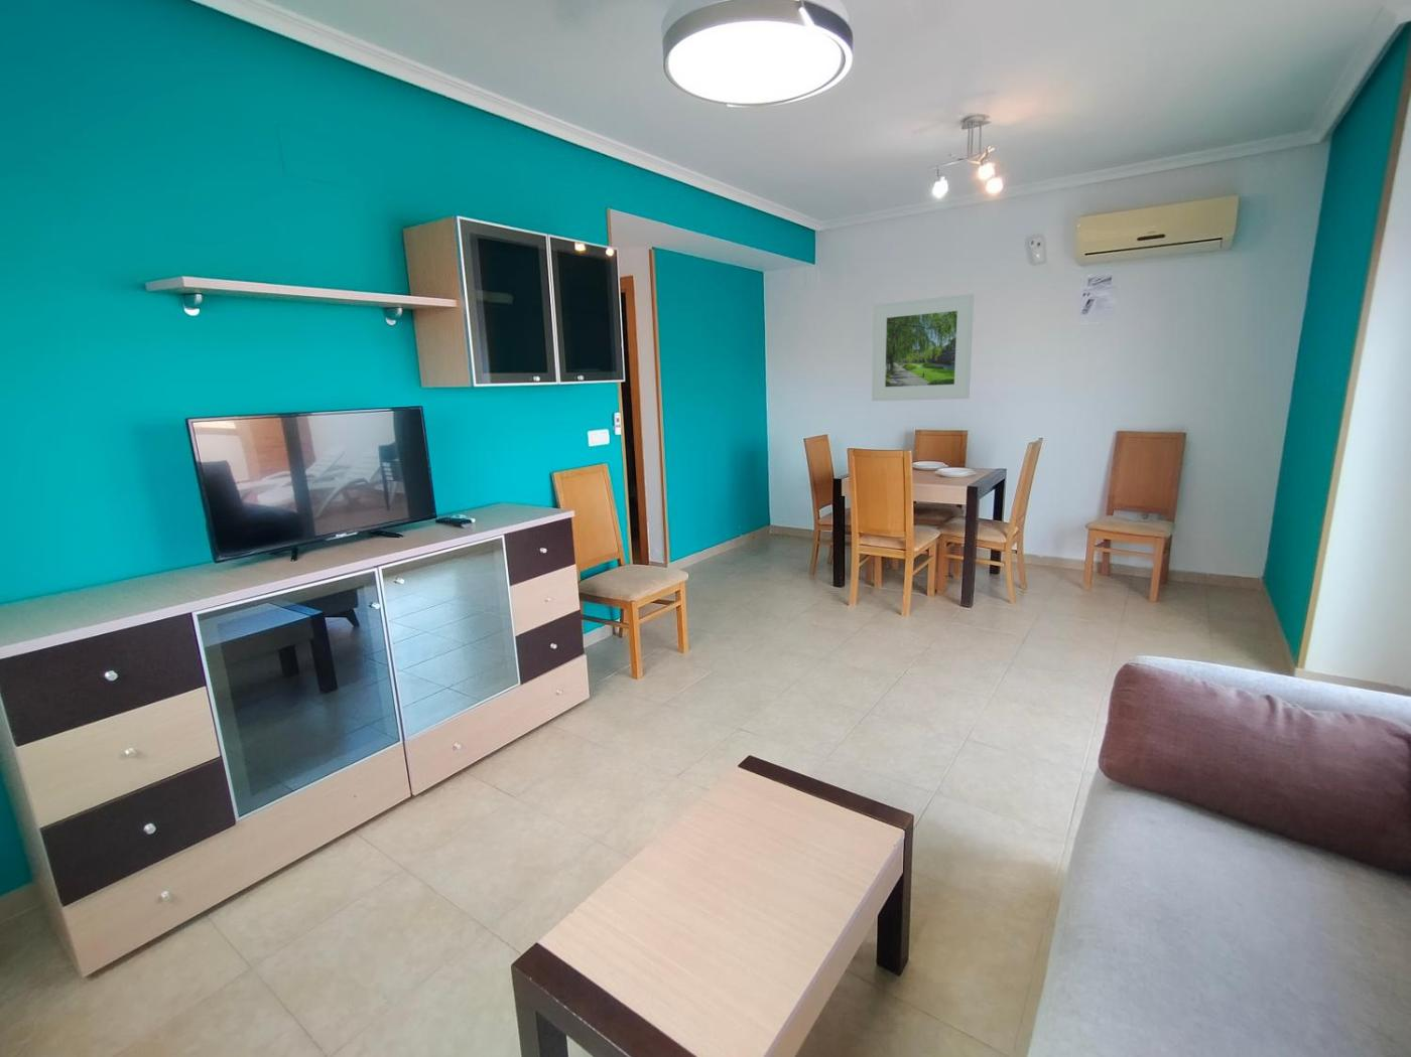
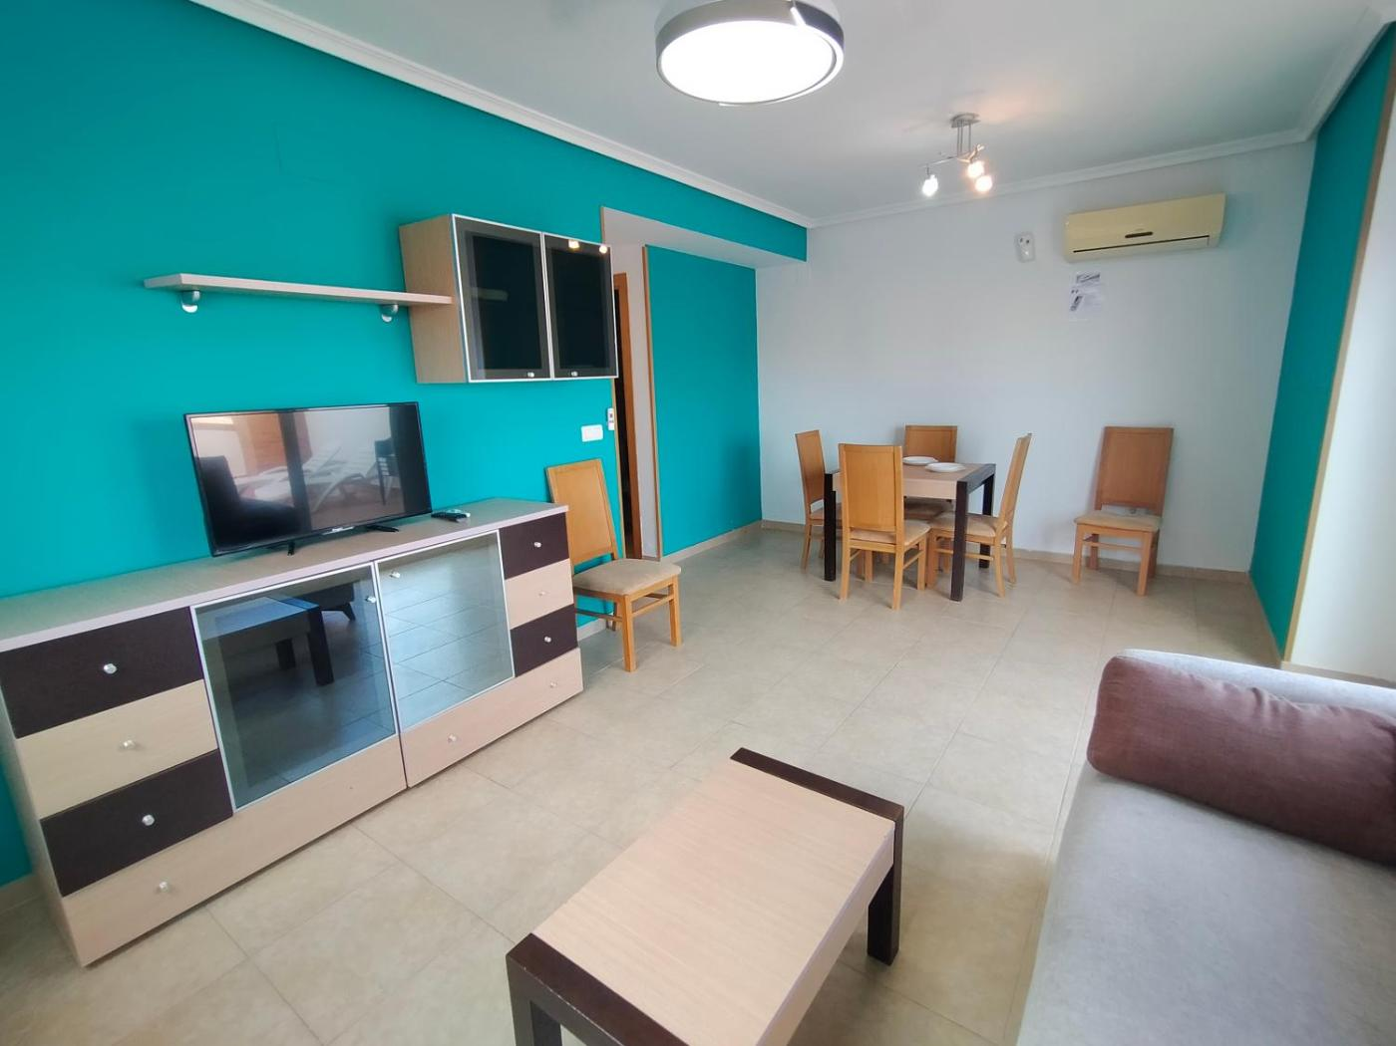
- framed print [871,293,974,402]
